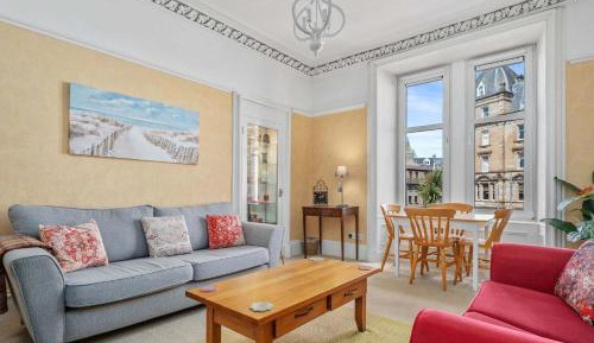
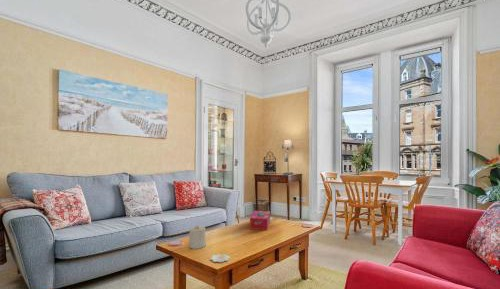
+ candle [188,224,207,250]
+ tissue box [249,210,271,231]
